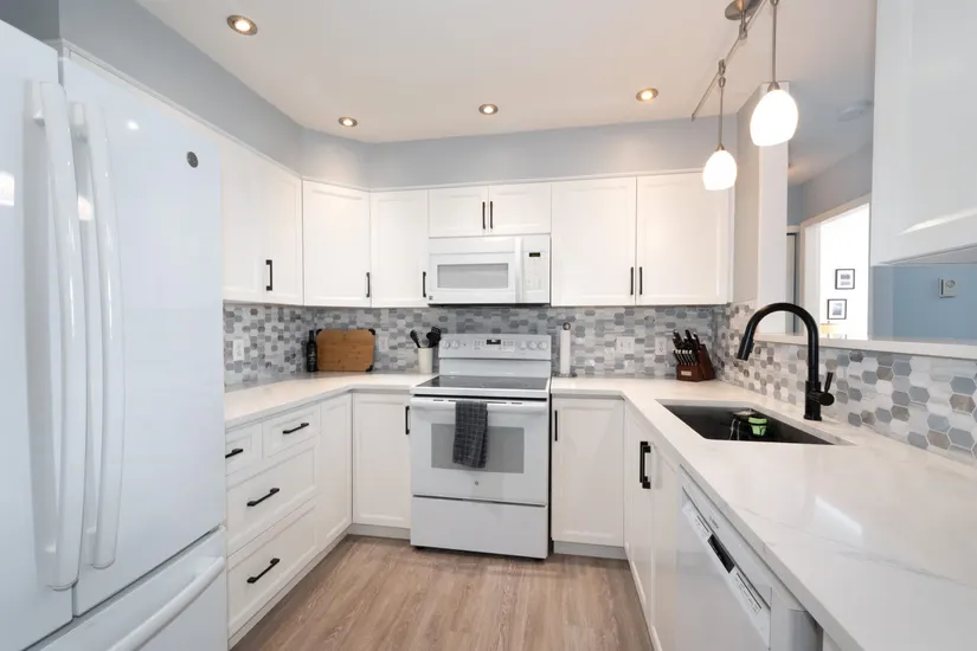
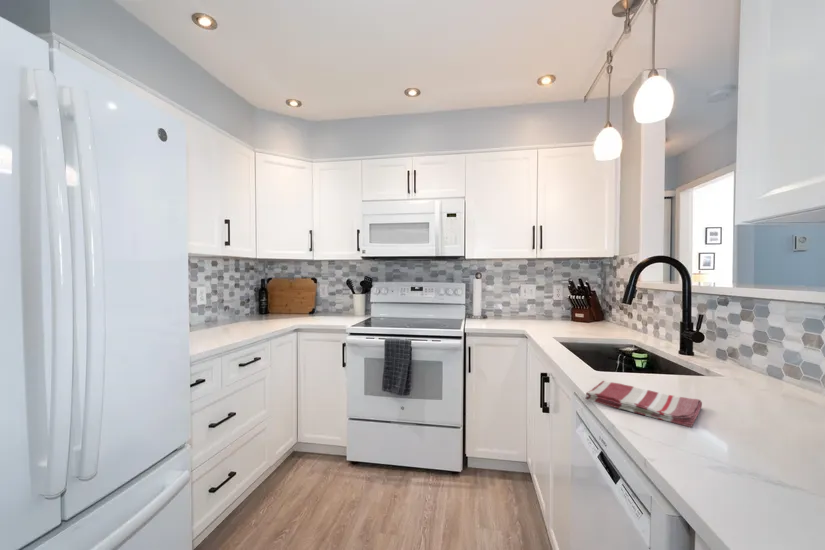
+ dish towel [584,380,703,429]
